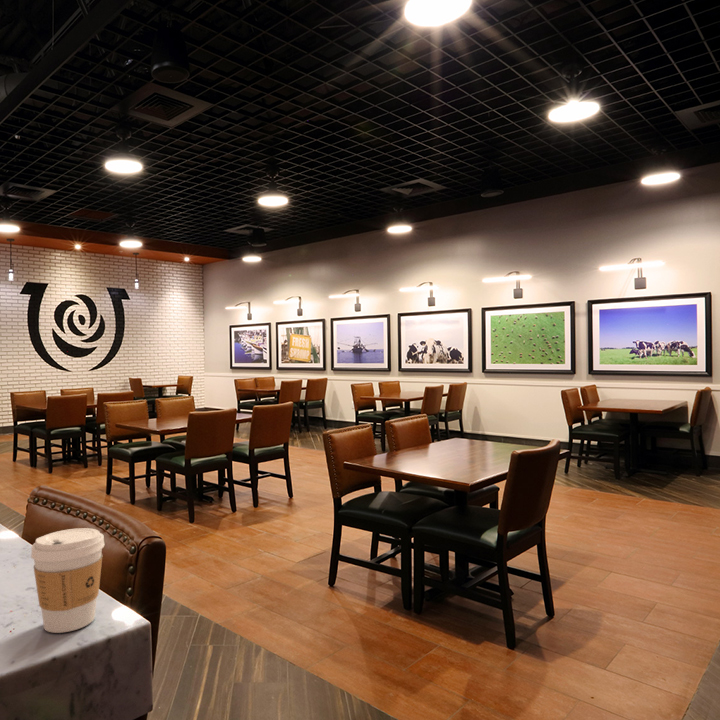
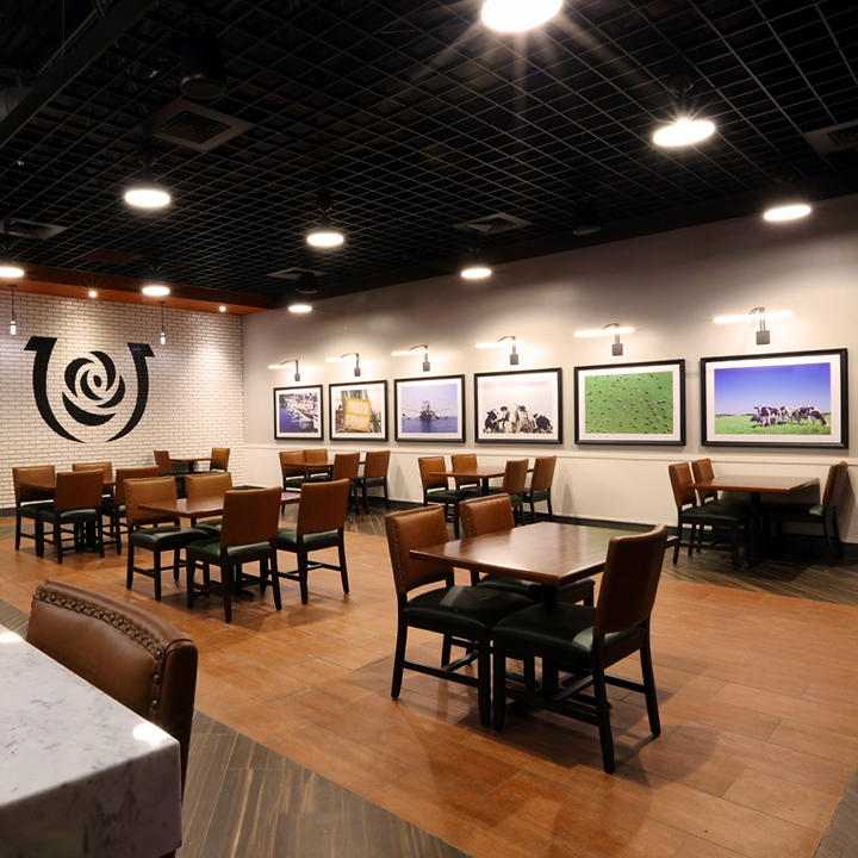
- coffee cup [30,527,105,634]
